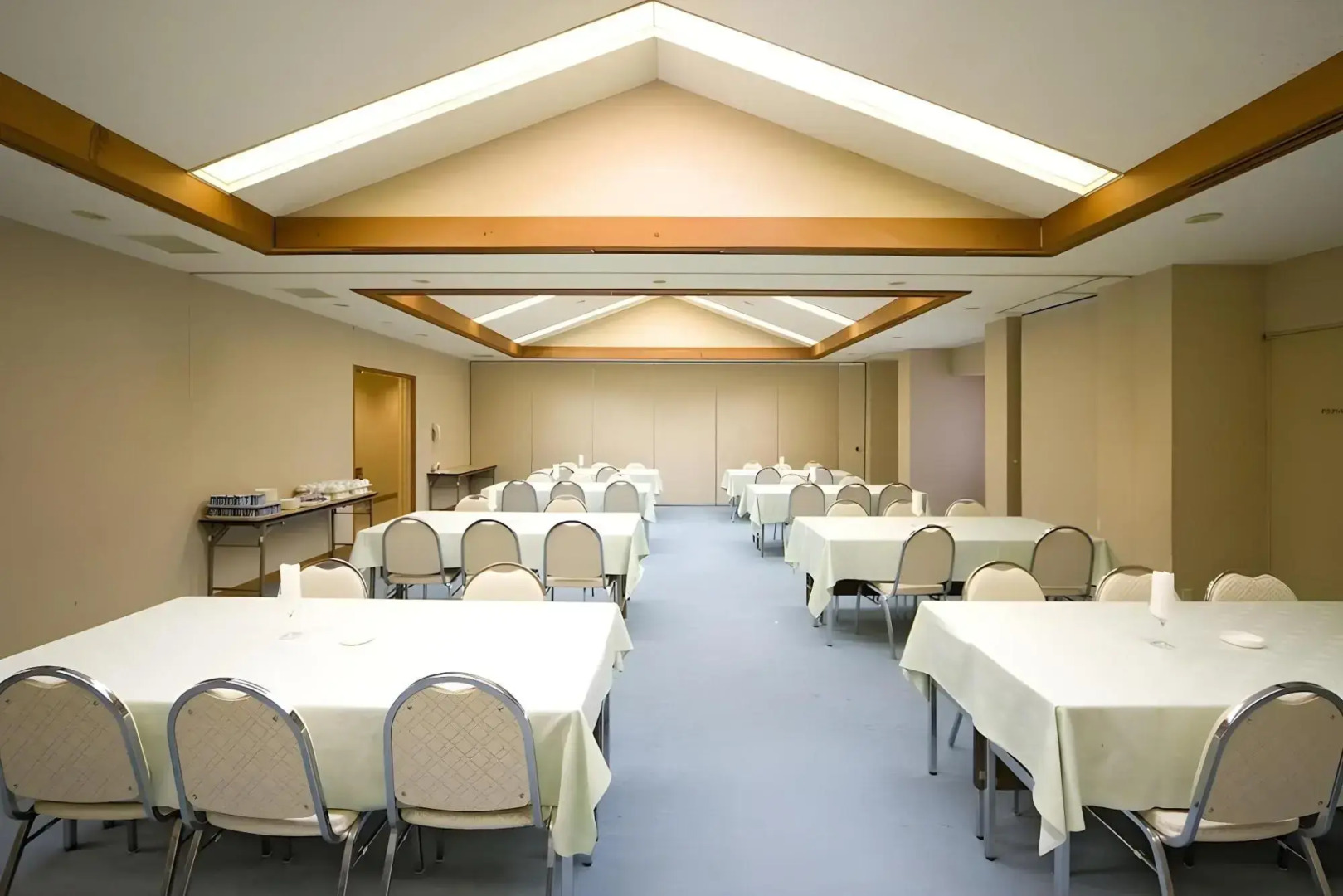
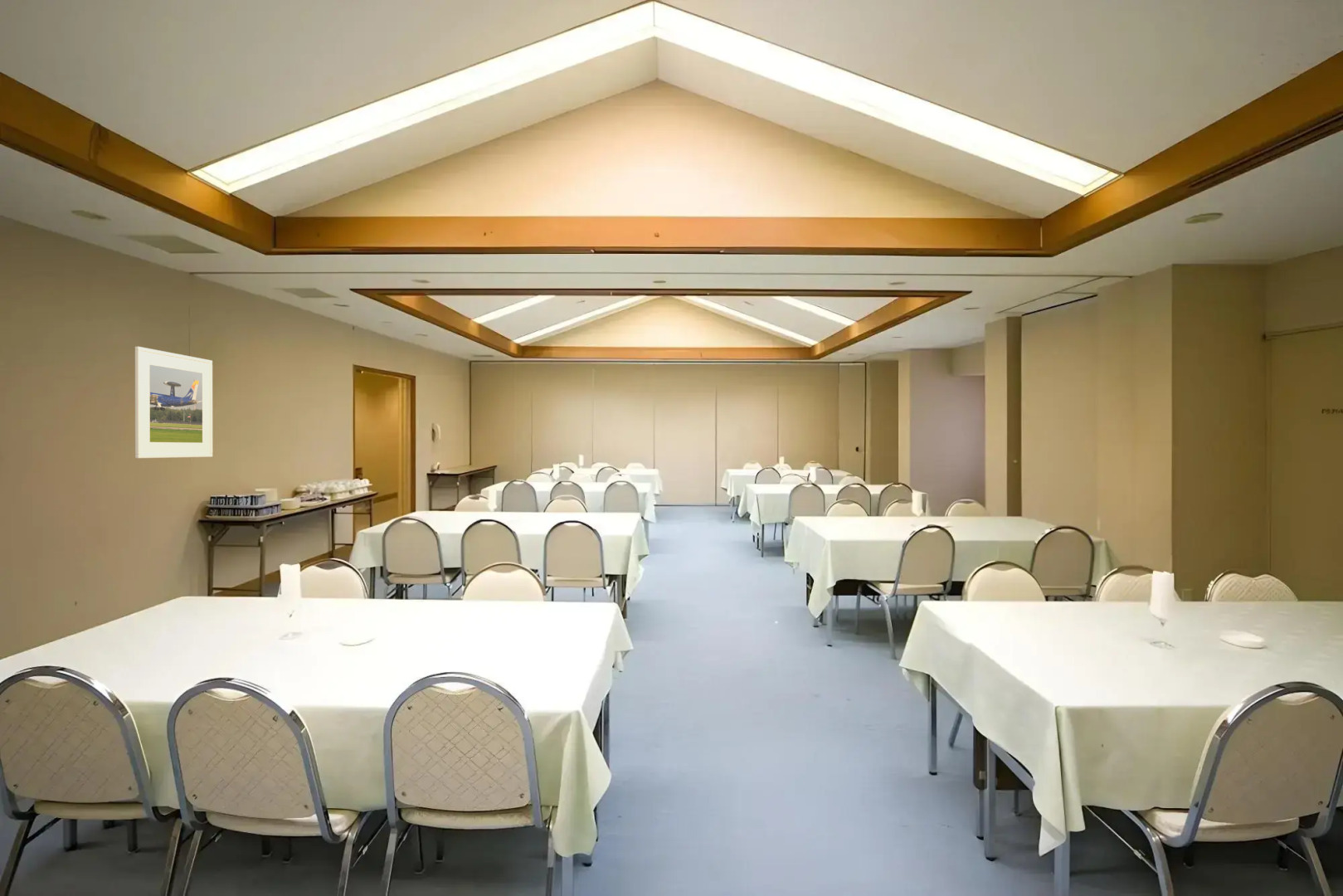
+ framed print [134,346,213,459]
